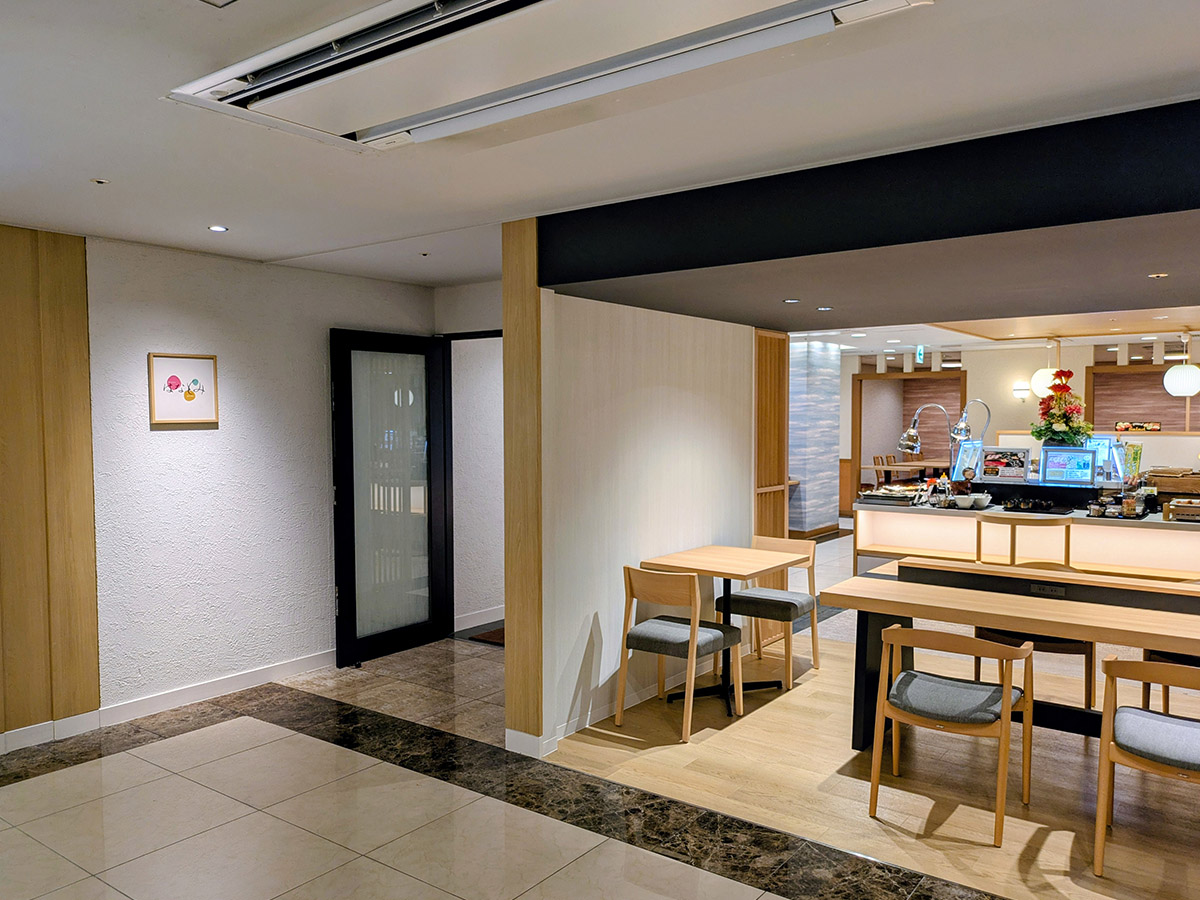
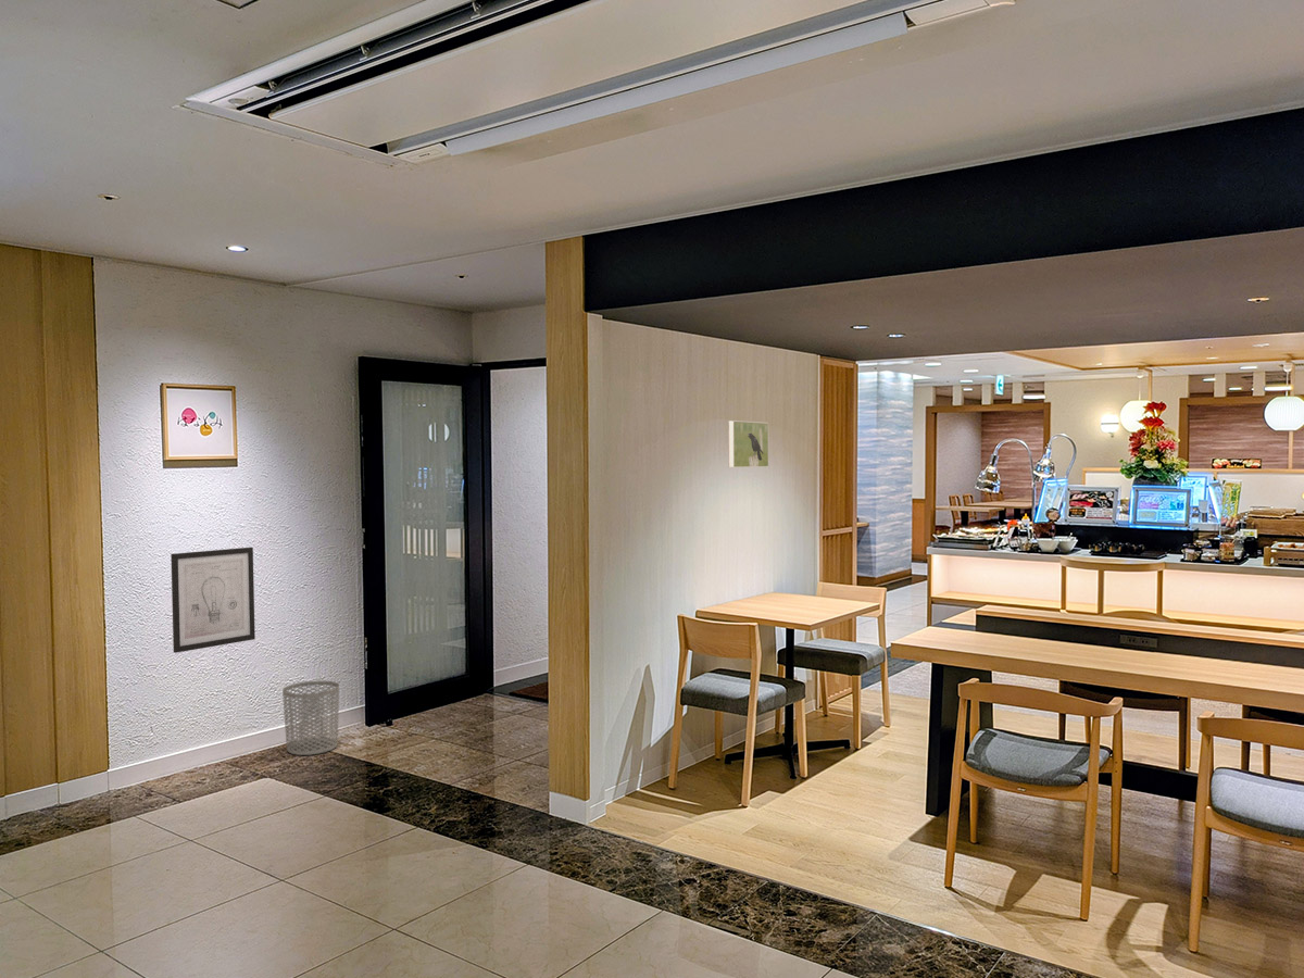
+ waste bin [281,680,340,756]
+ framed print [727,419,769,468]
+ wall art [170,547,256,654]
